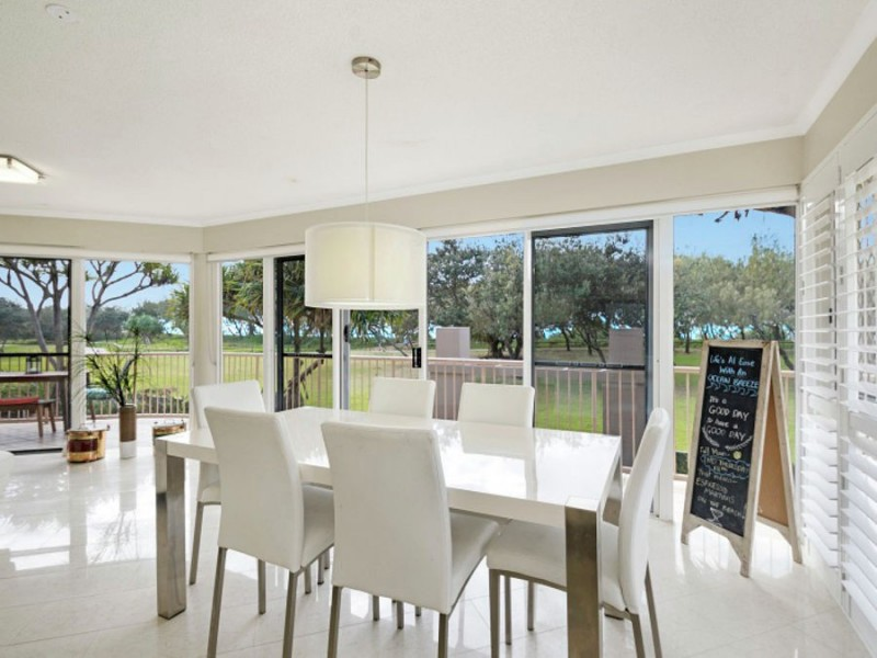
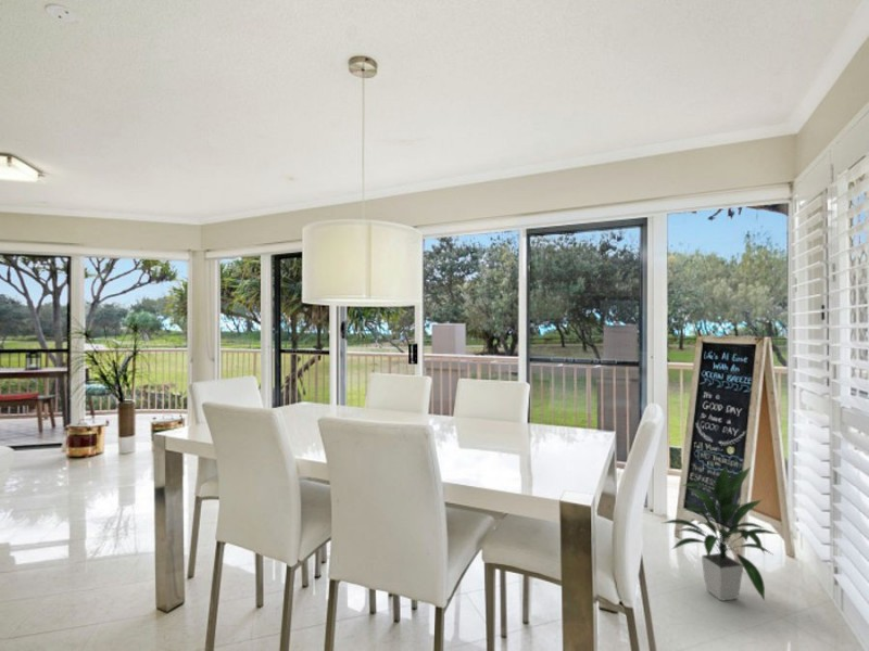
+ indoor plant [662,463,779,602]
